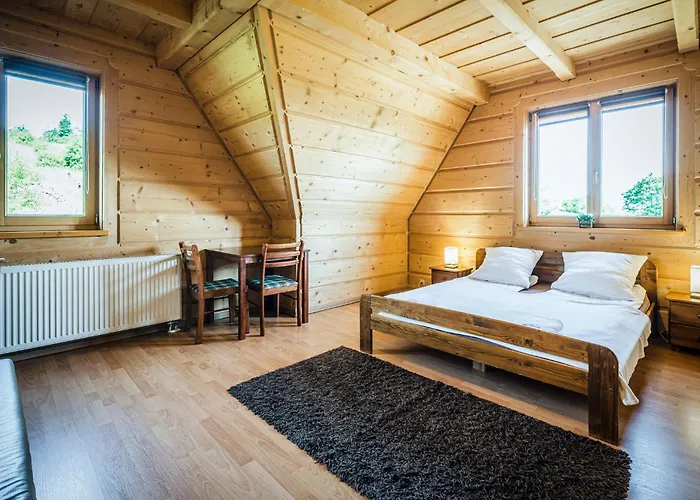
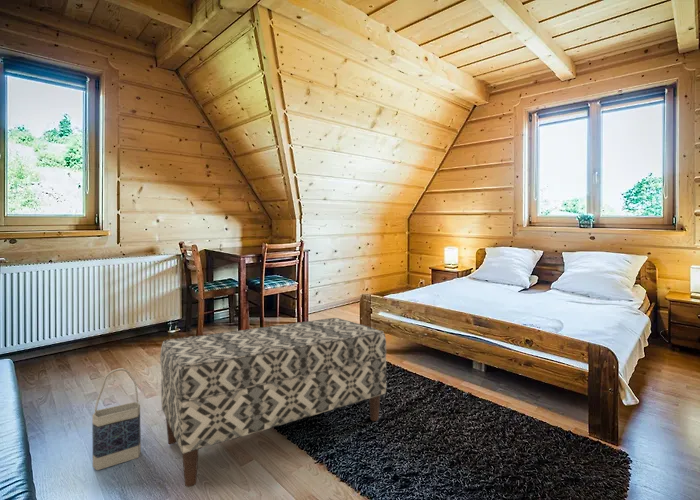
+ bench [159,317,387,488]
+ bag [91,367,142,471]
